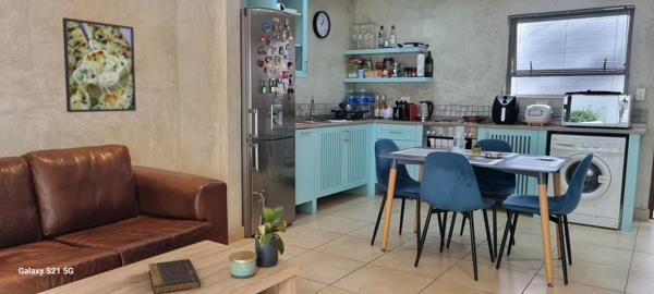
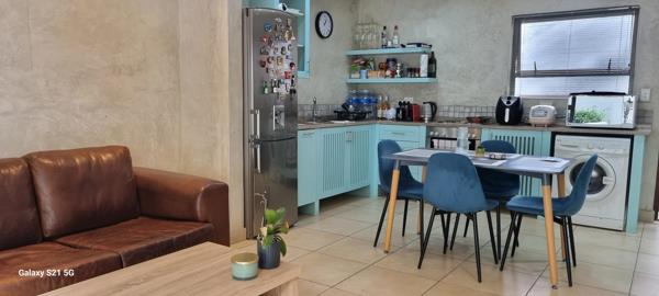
- book [147,258,202,294]
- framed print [61,16,137,113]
